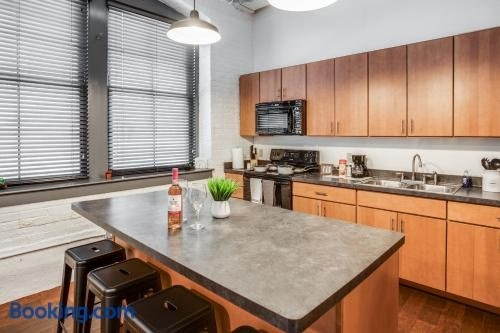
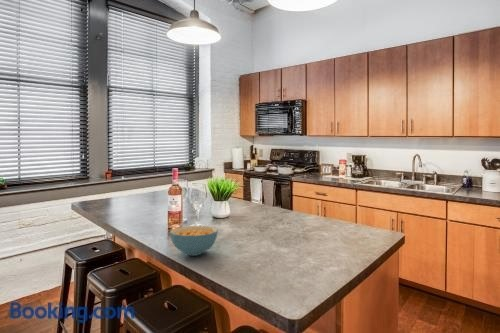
+ cereal bowl [169,225,219,257]
